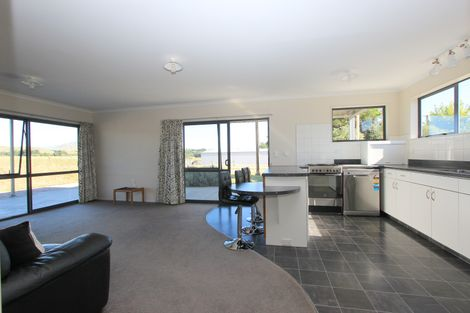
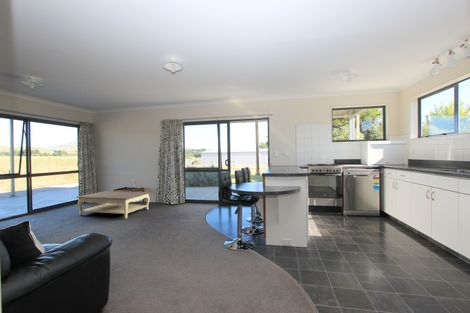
+ coffee table [75,190,151,220]
